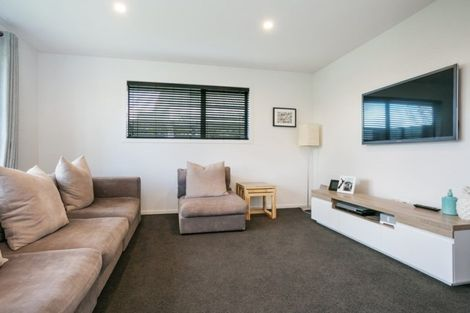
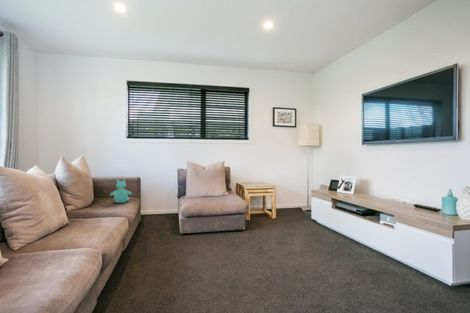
+ teddy bear [109,178,133,204]
